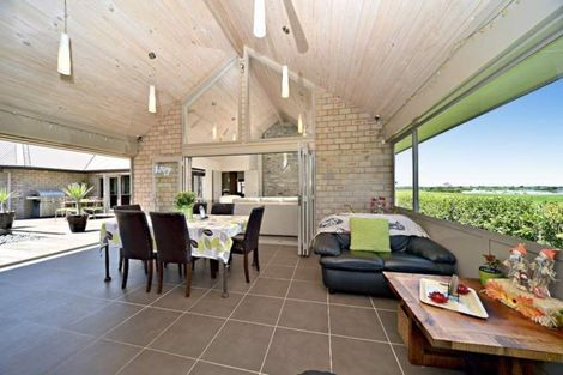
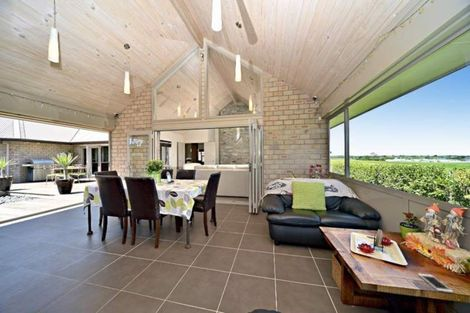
+ cell phone [417,273,454,294]
